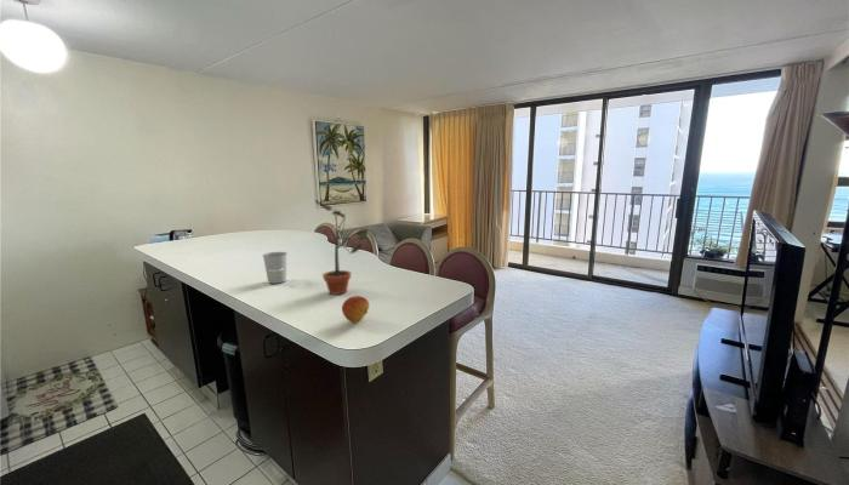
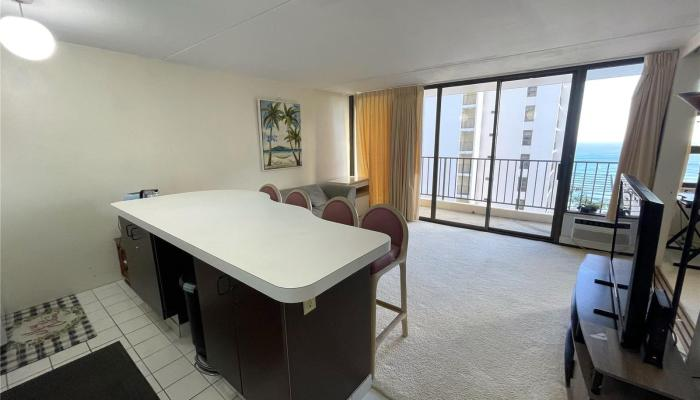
- potted plant [314,199,370,296]
- fruit [341,295,370,324]
- cup [262,251,287,285]
